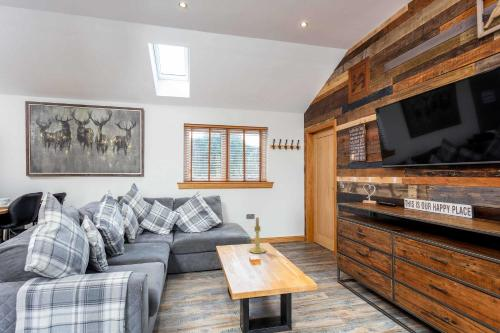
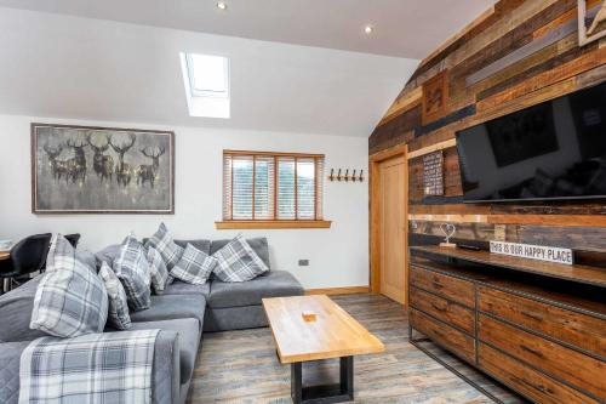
- candle holder [248,217,267,254]
